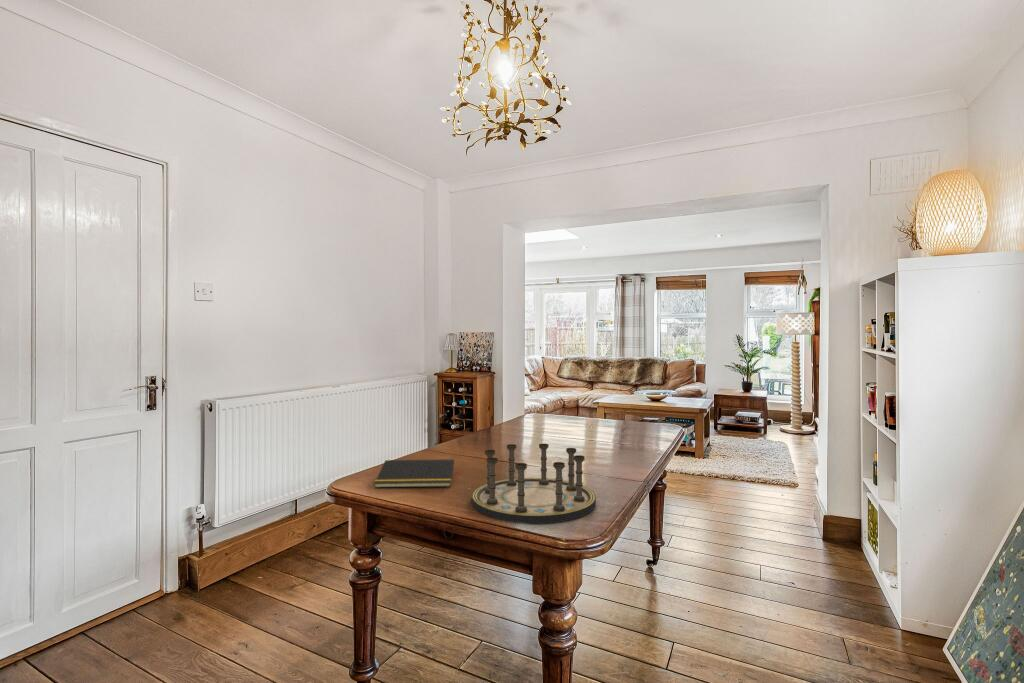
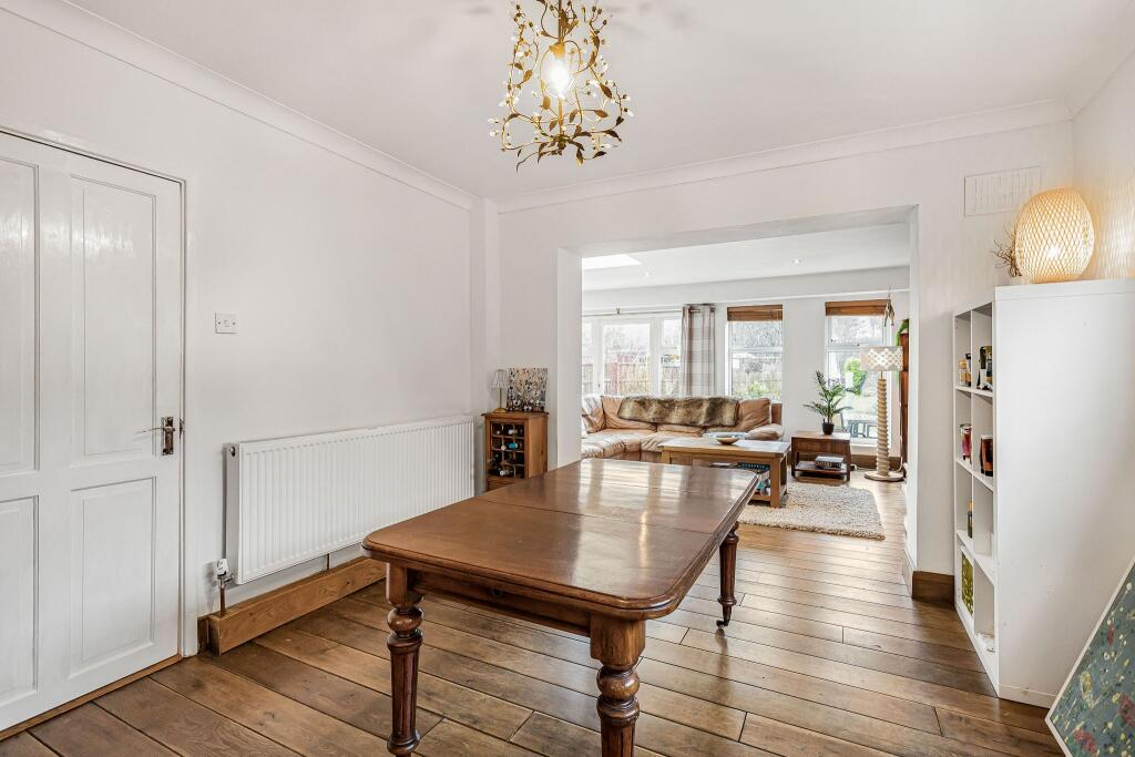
- notepad [373,459,455,489]
- board game [471,443,597,524]
